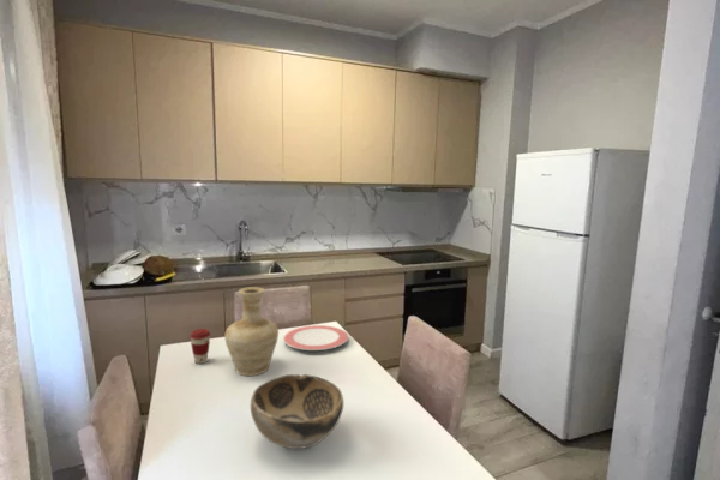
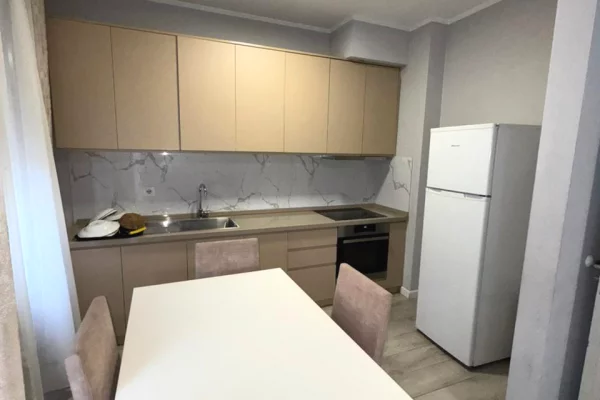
- decorative bowl [250,373,344,450]
- vase [223,286,280,377]
- coffee cup [188,328,211,365]
- plate [282,324,349,352]
